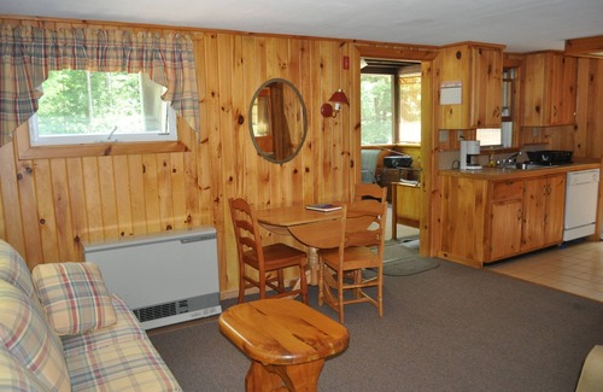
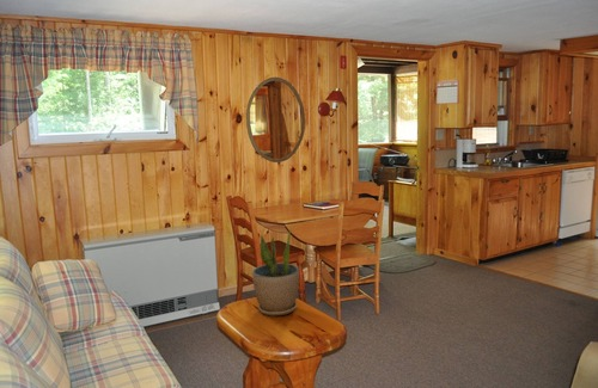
+ potted plant [251,226,300,316]
